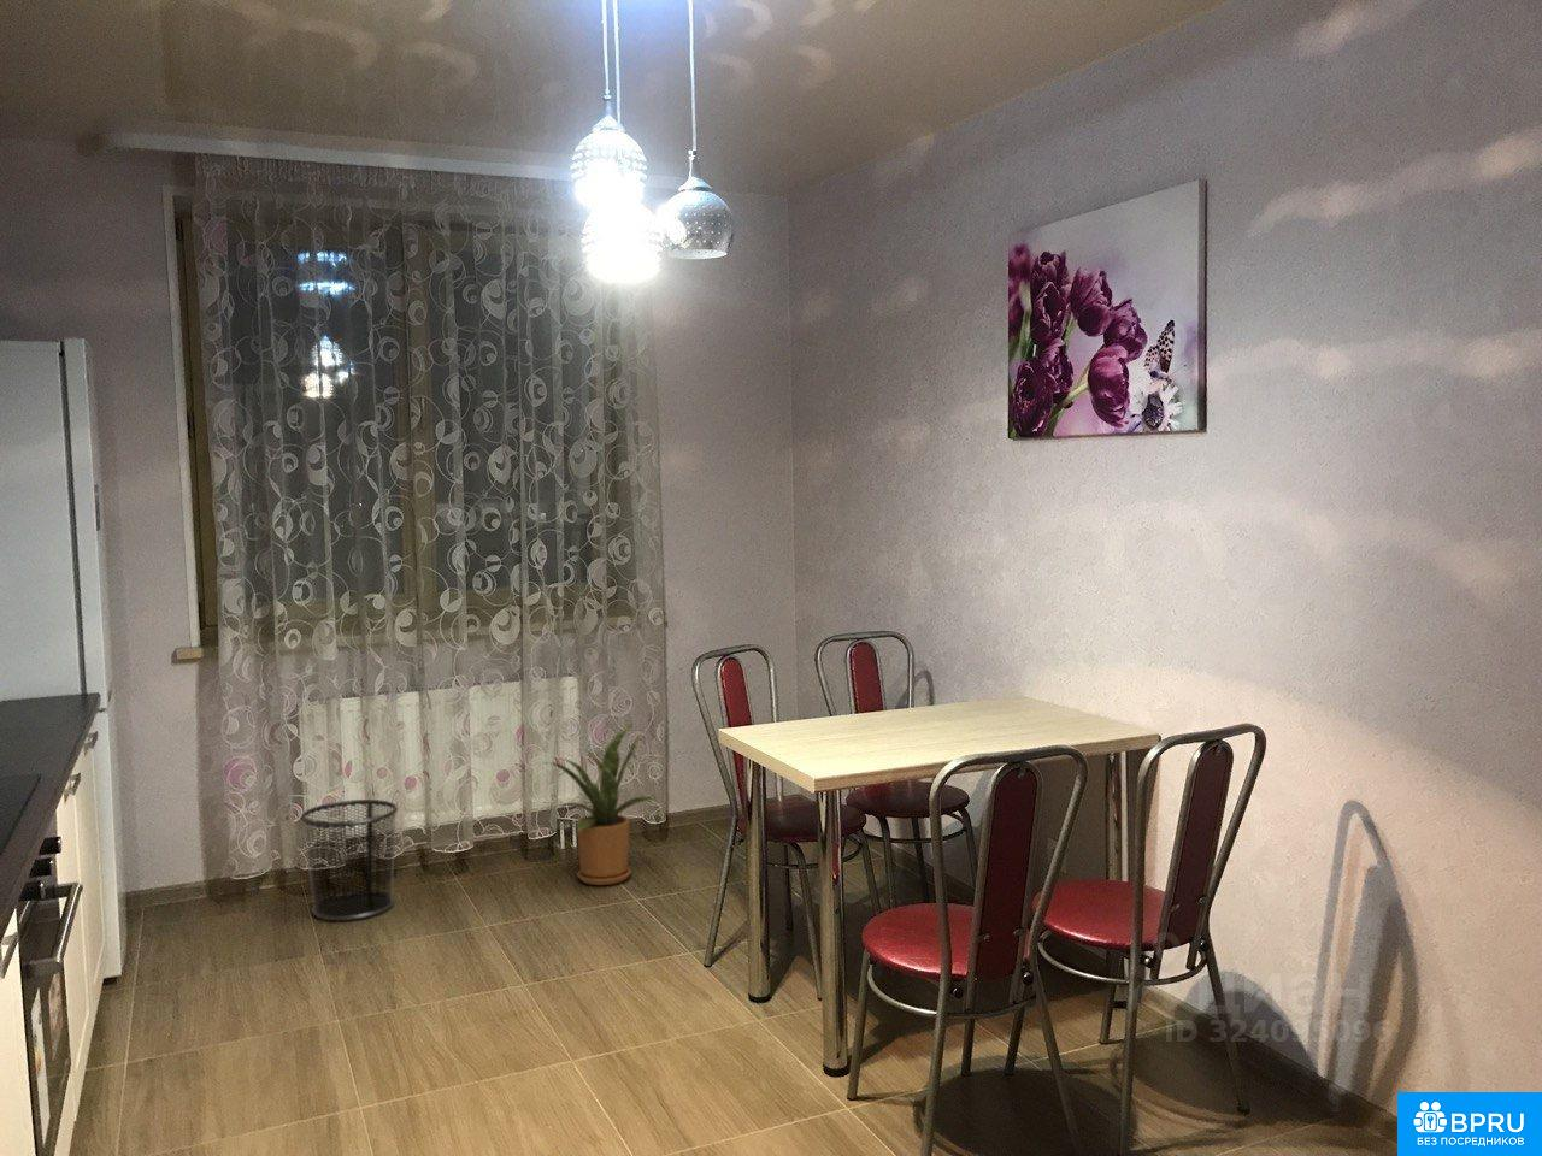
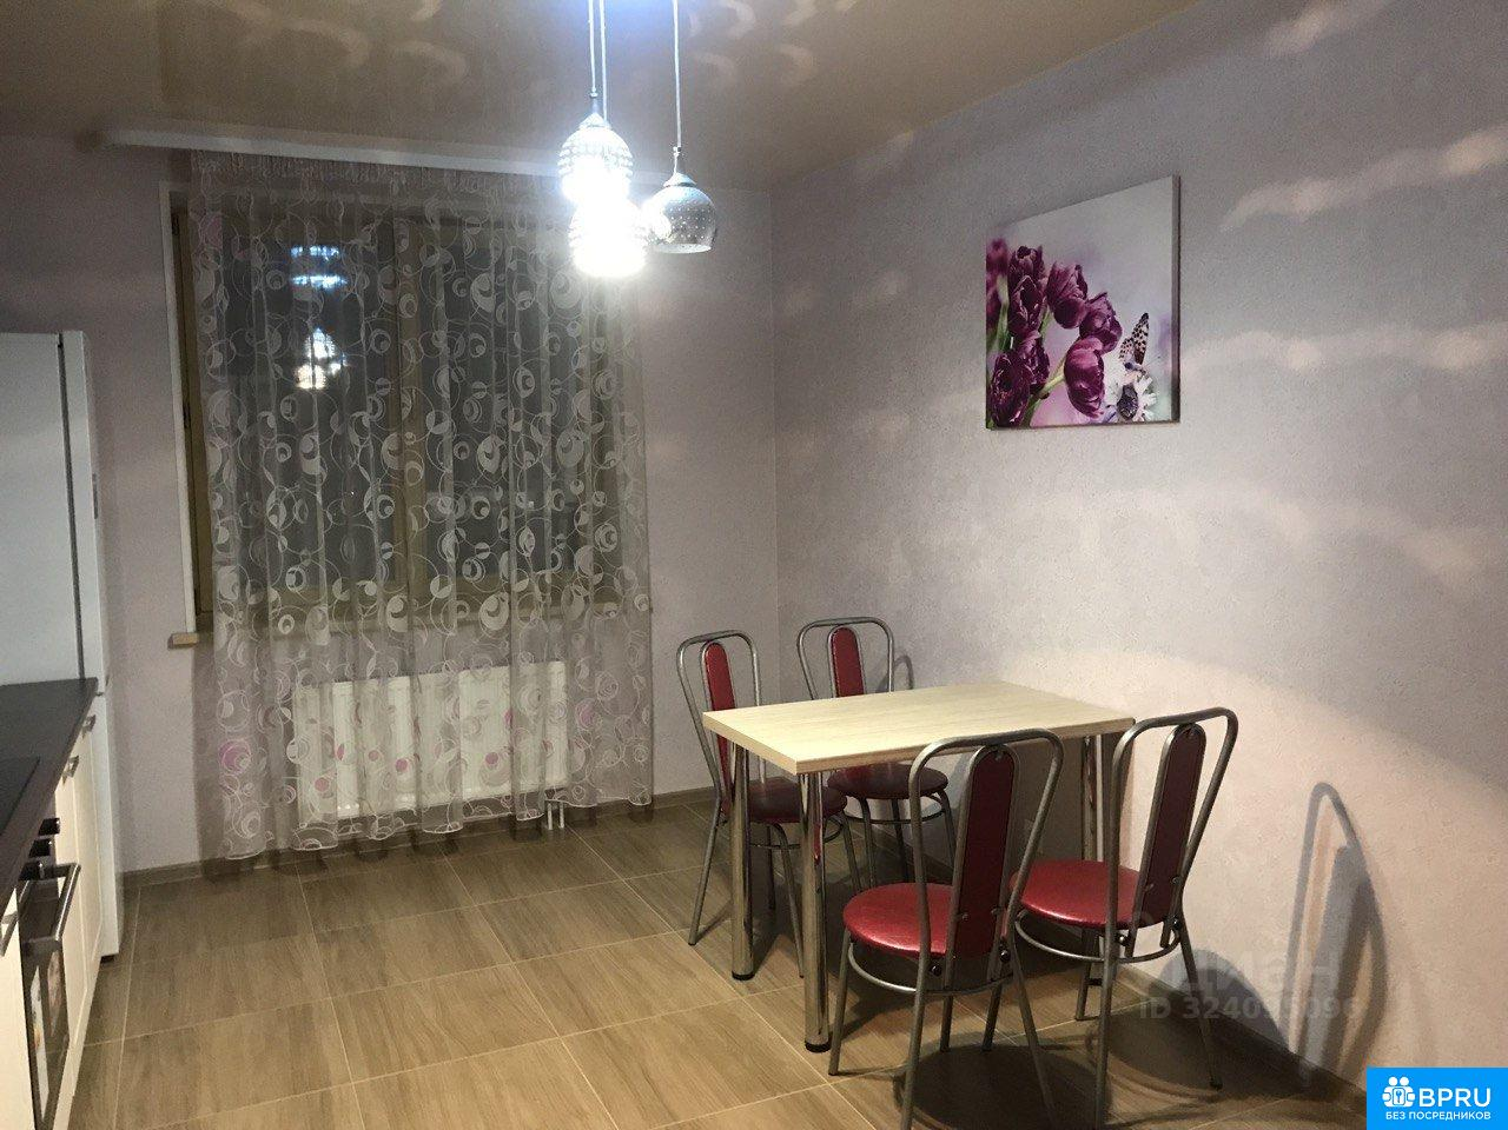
- house plant [539,722,656,886]
- waste bin [299,798,398,922]
